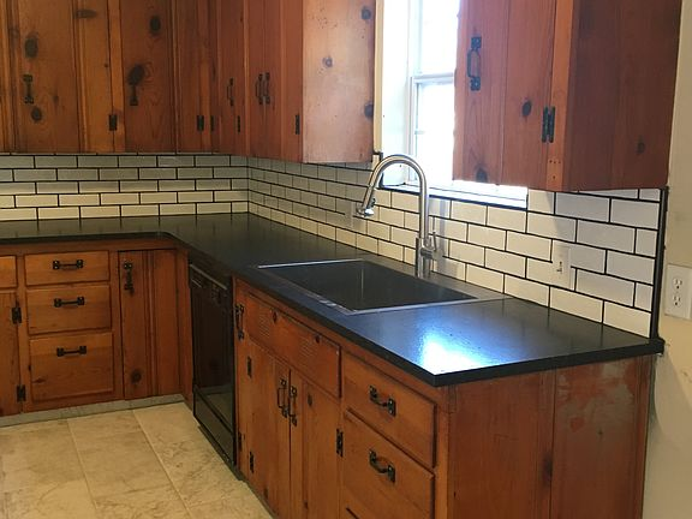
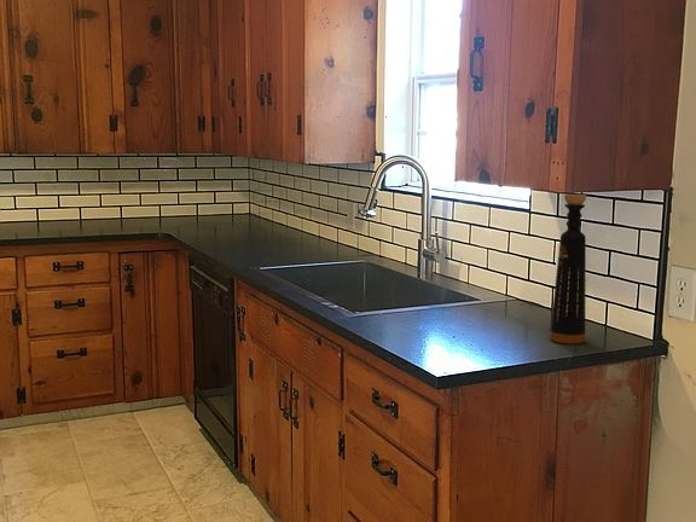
+ bottle [549,193,587,346]
